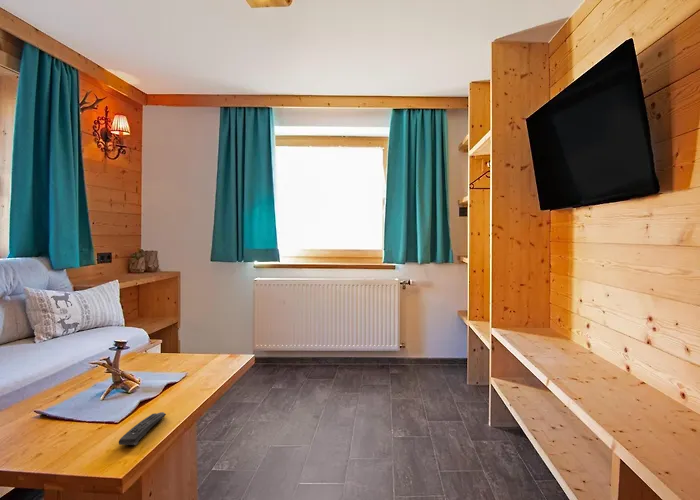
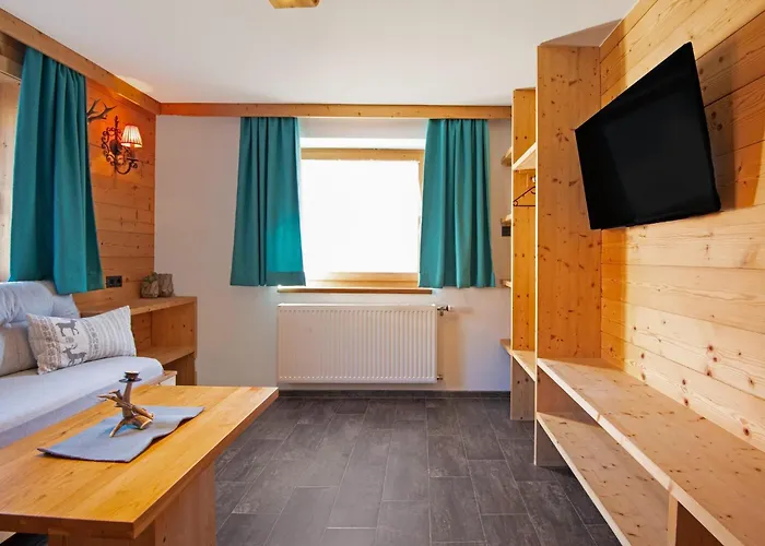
- remote control [118,411,167,446]
